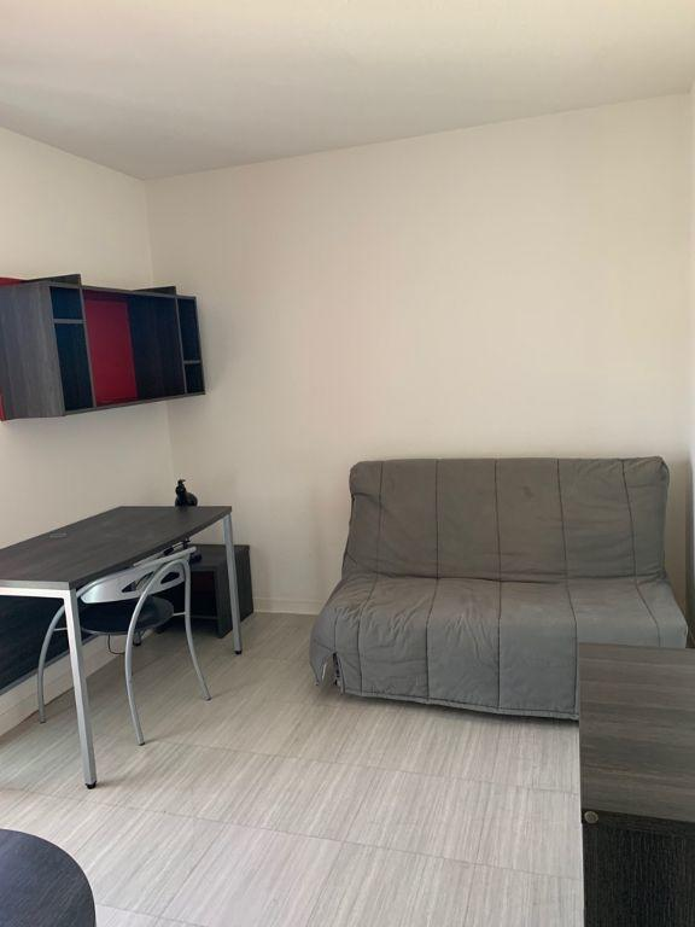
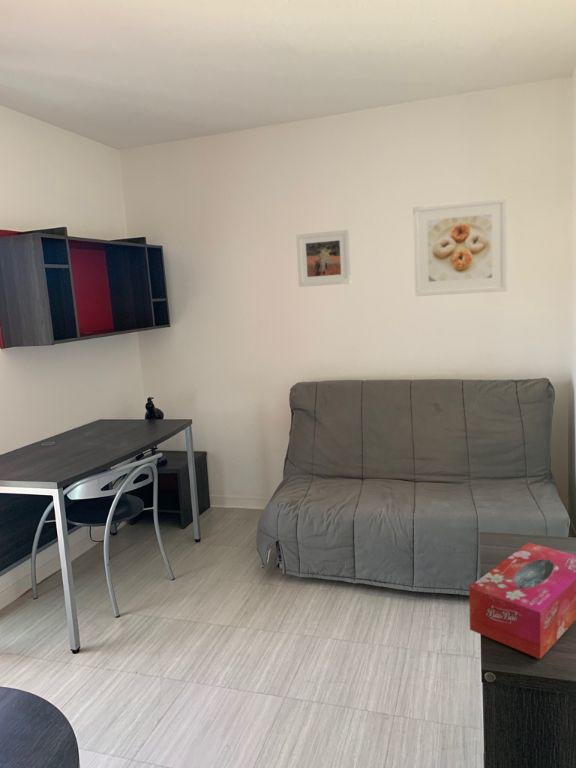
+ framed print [295,229,352,288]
+ tissue box [468,541,576,660]
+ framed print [412,197,508,297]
